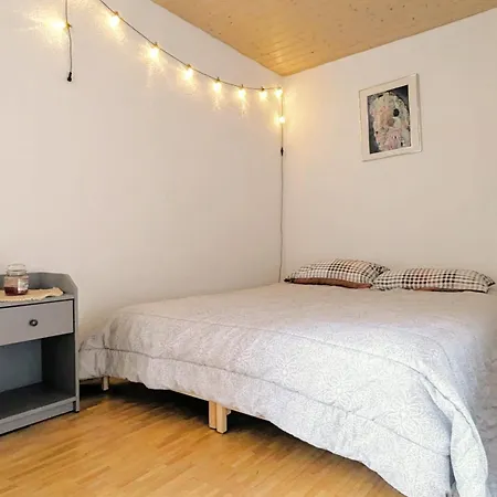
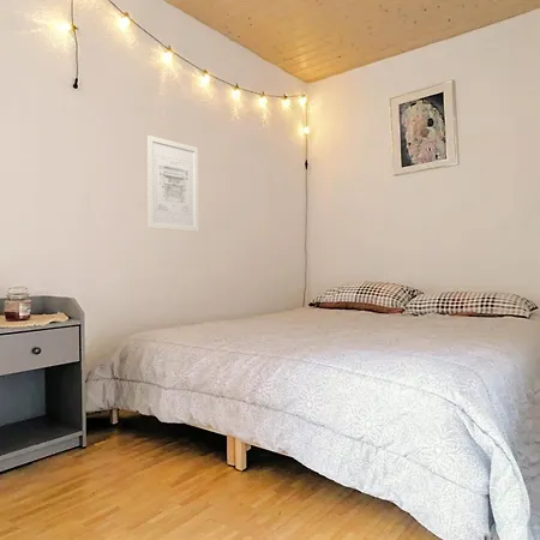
+ wall art [146,134,200,233]
